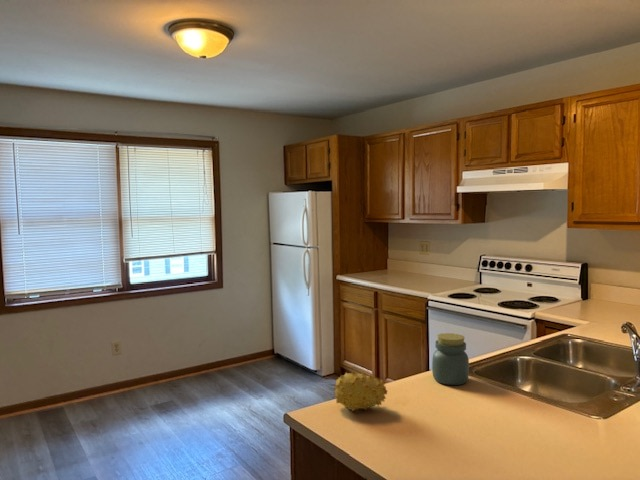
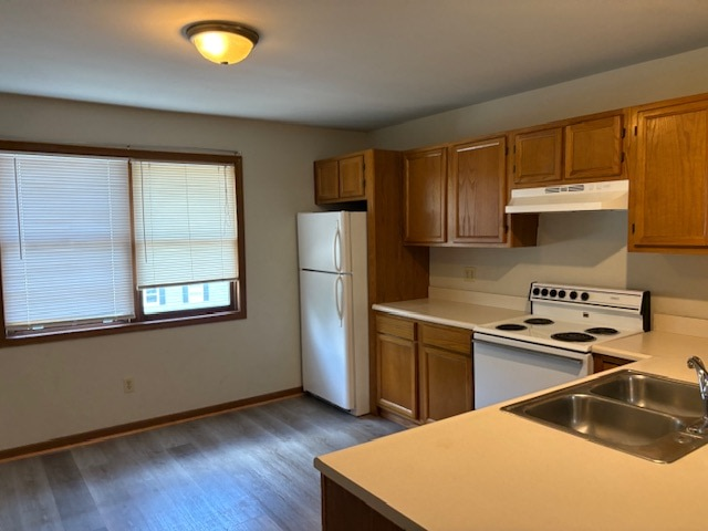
- fruit [333,370,389,413]
- jar [431,332,470,386]
